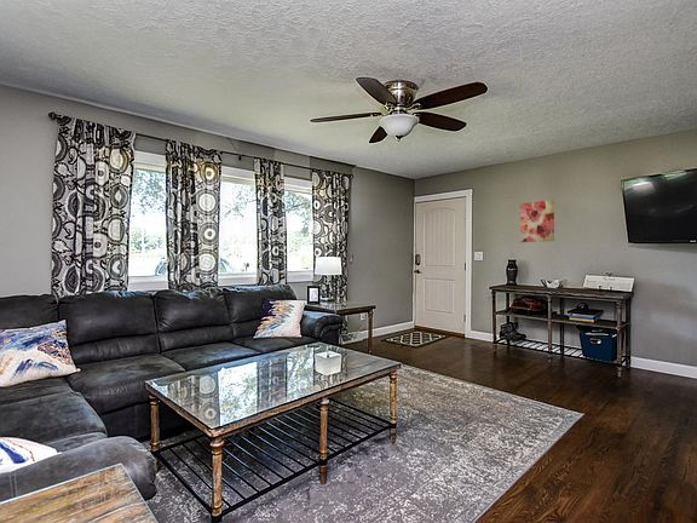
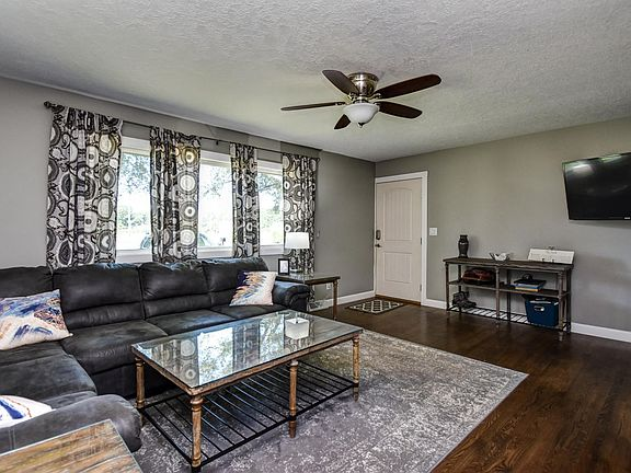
- wall art [519,199,555,243]
